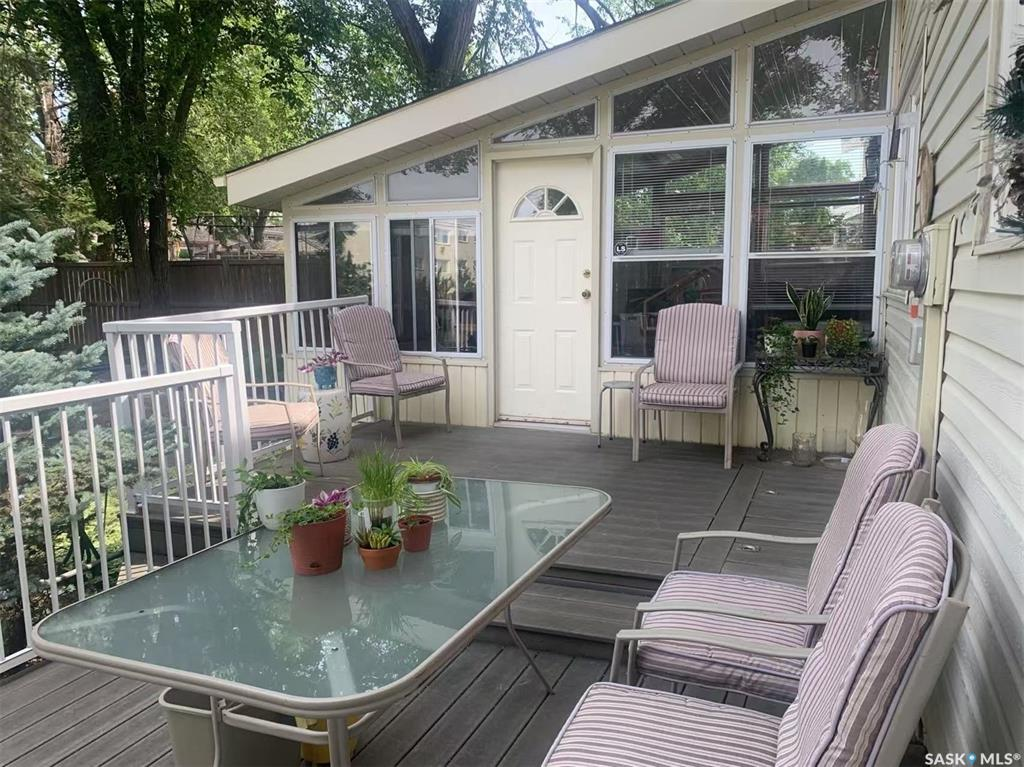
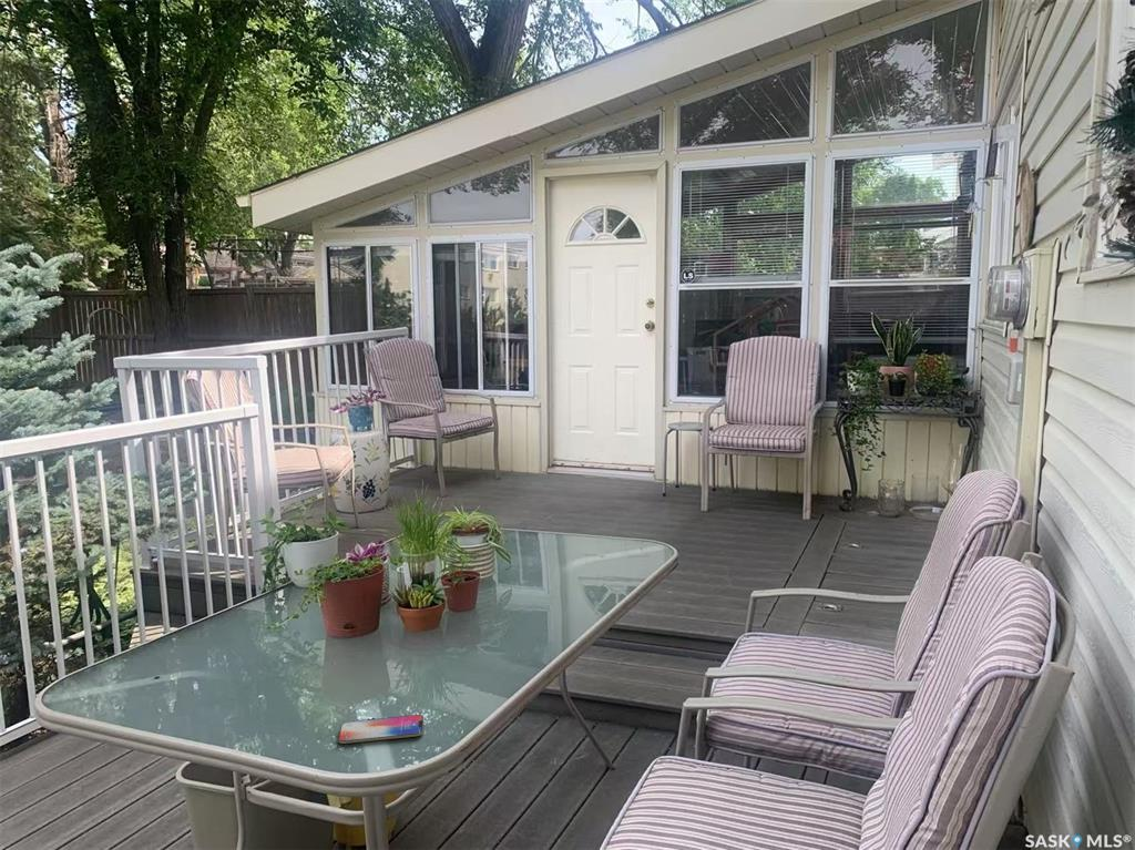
+ smartphone [337,714,425,745]
